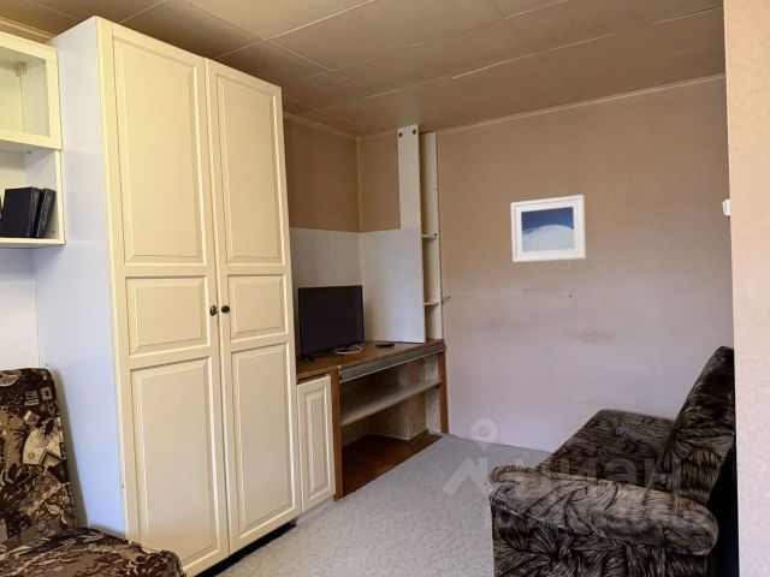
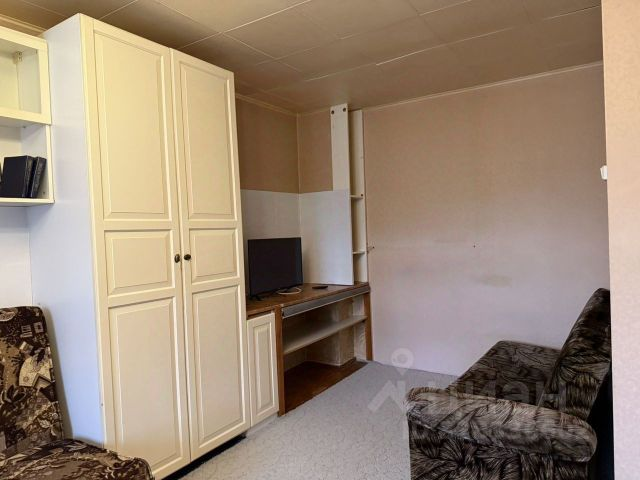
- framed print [510,194,587,263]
